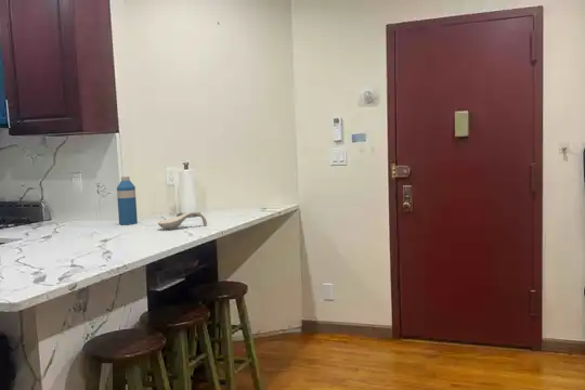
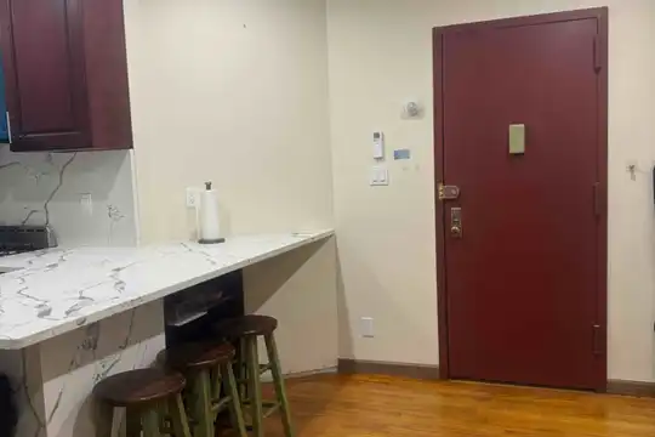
- spoon rest [156,210,208,230]
- water bottle [116,176,139,225]
